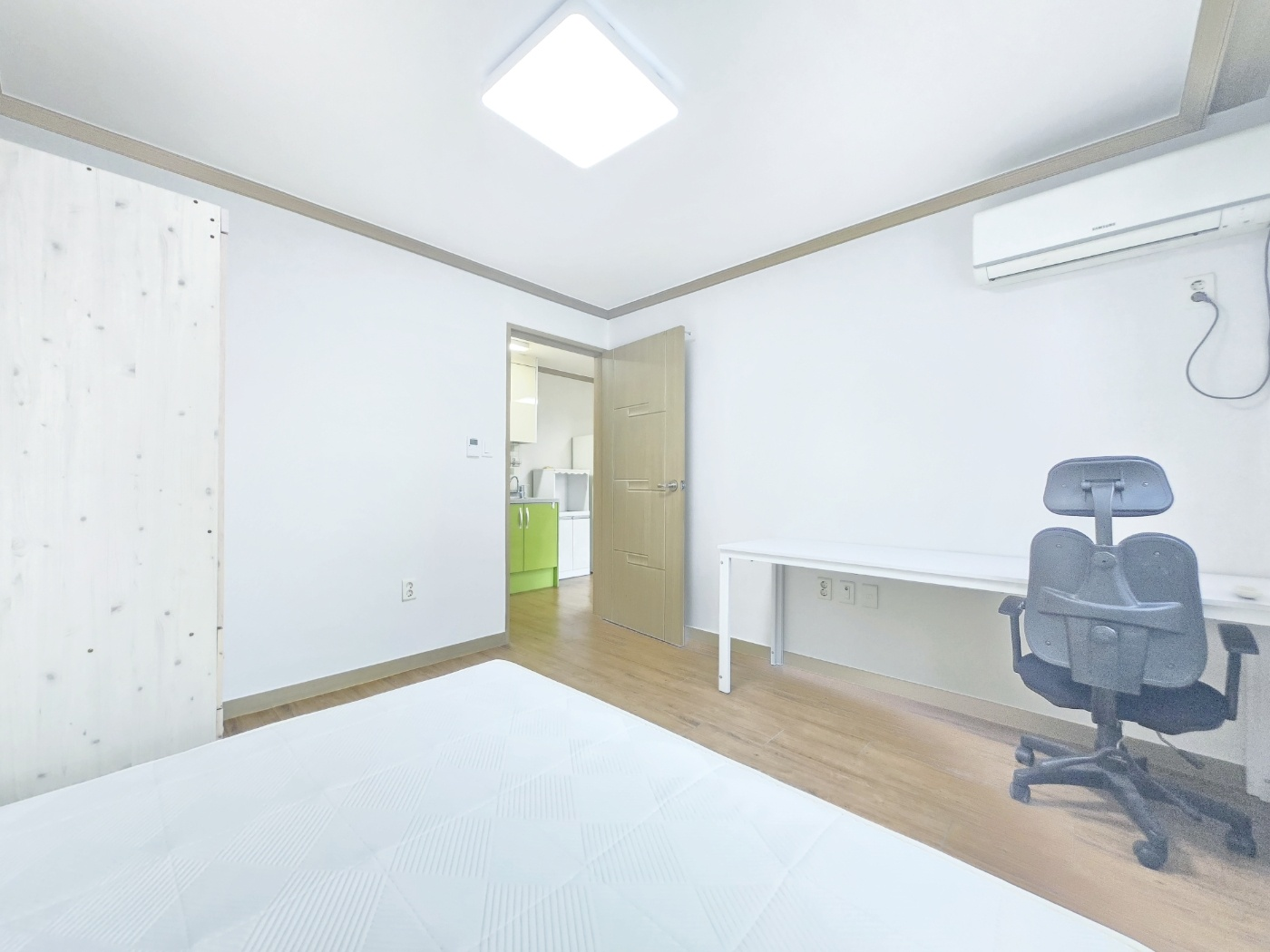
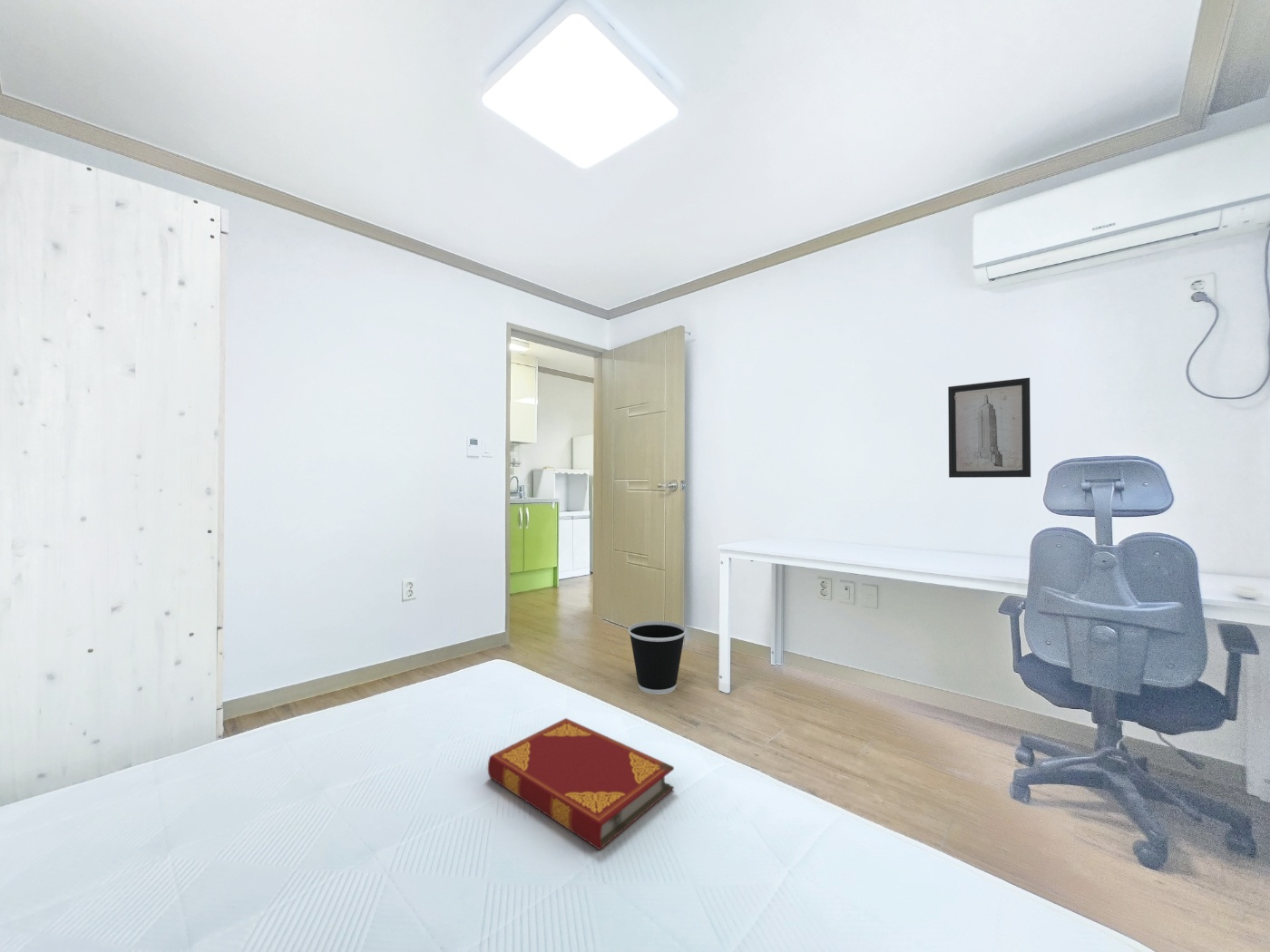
+ wastebasket [628,620,687,695]
+ wall art [947,377,1031,479]
+ hardback book [487,717,675,850]
